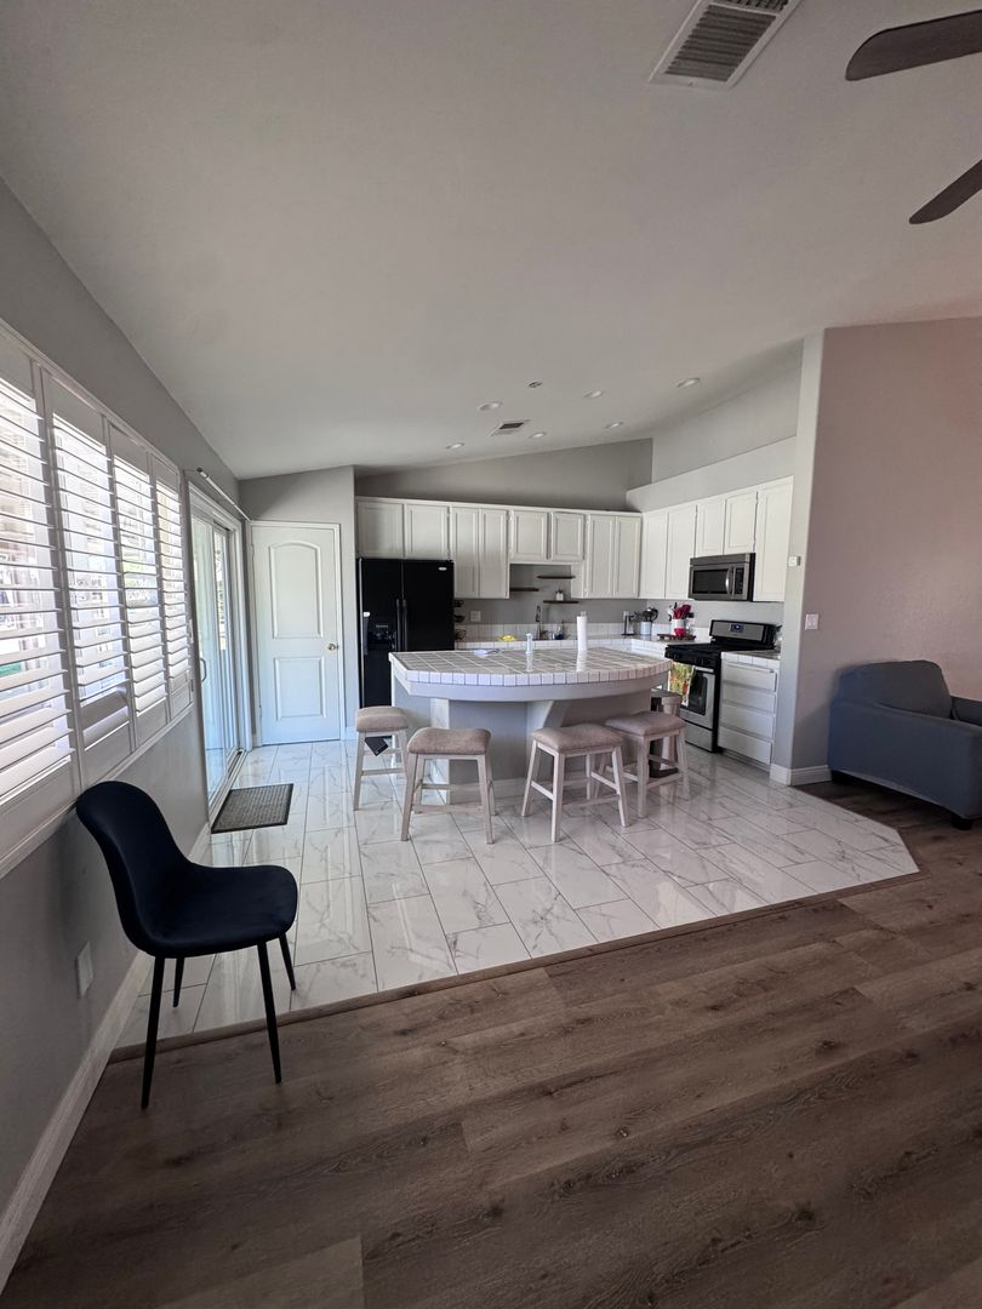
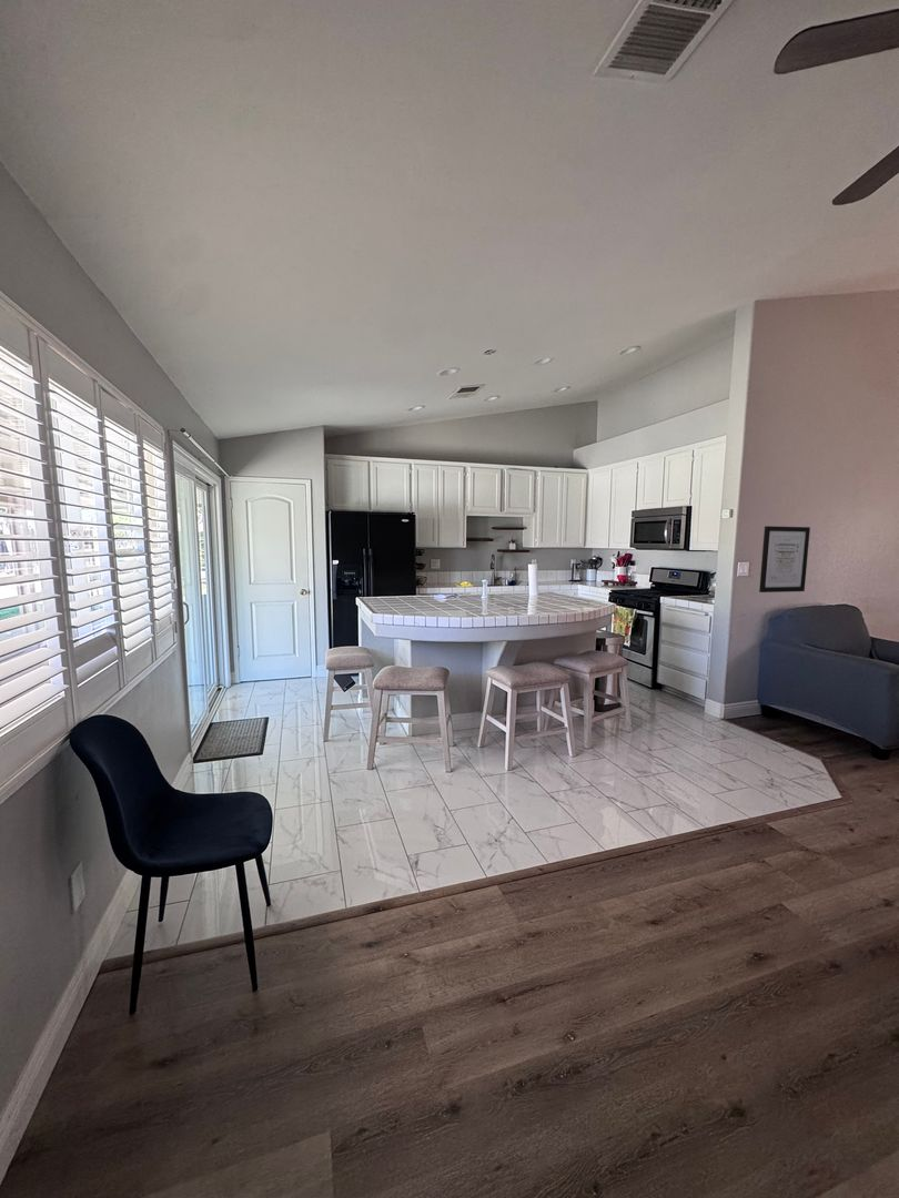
+ wall art [758,525,811,593]
